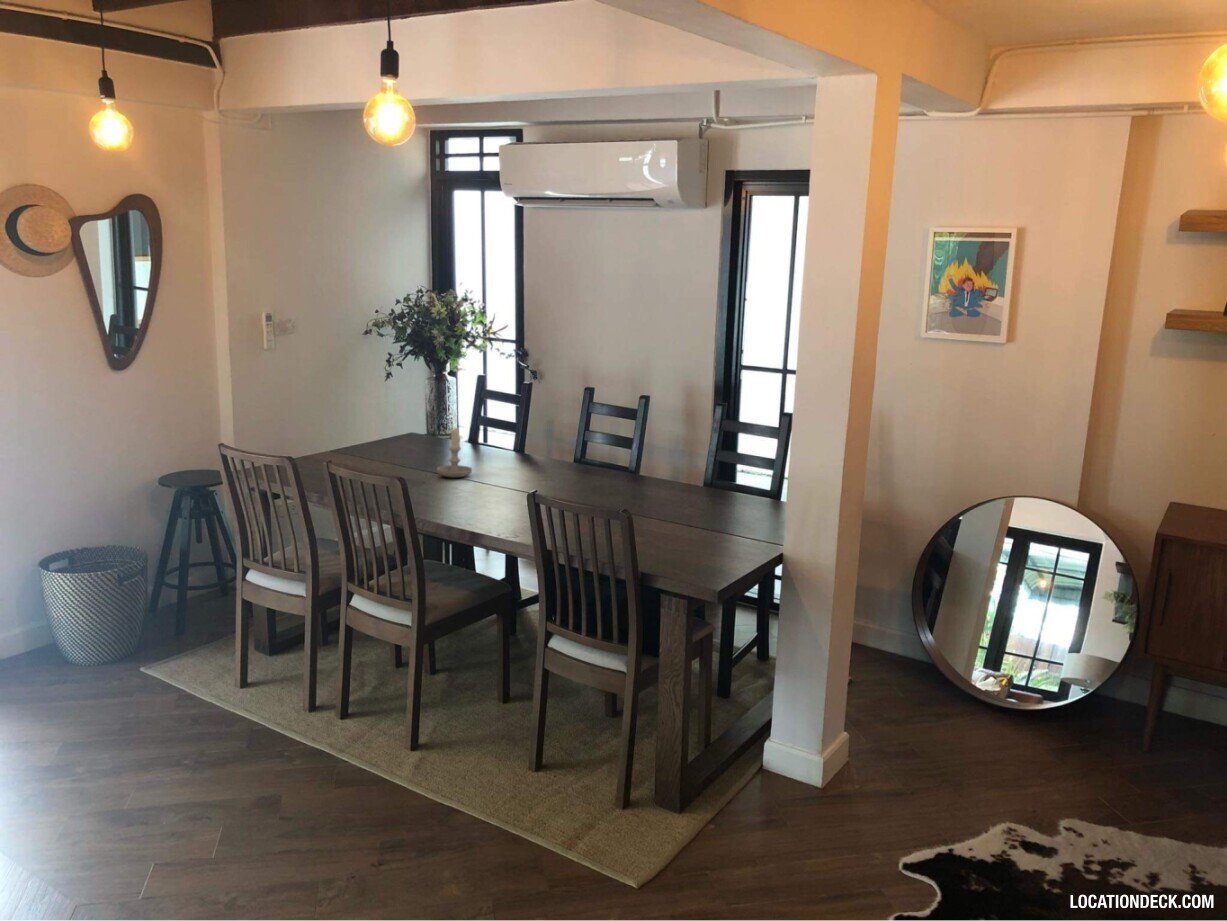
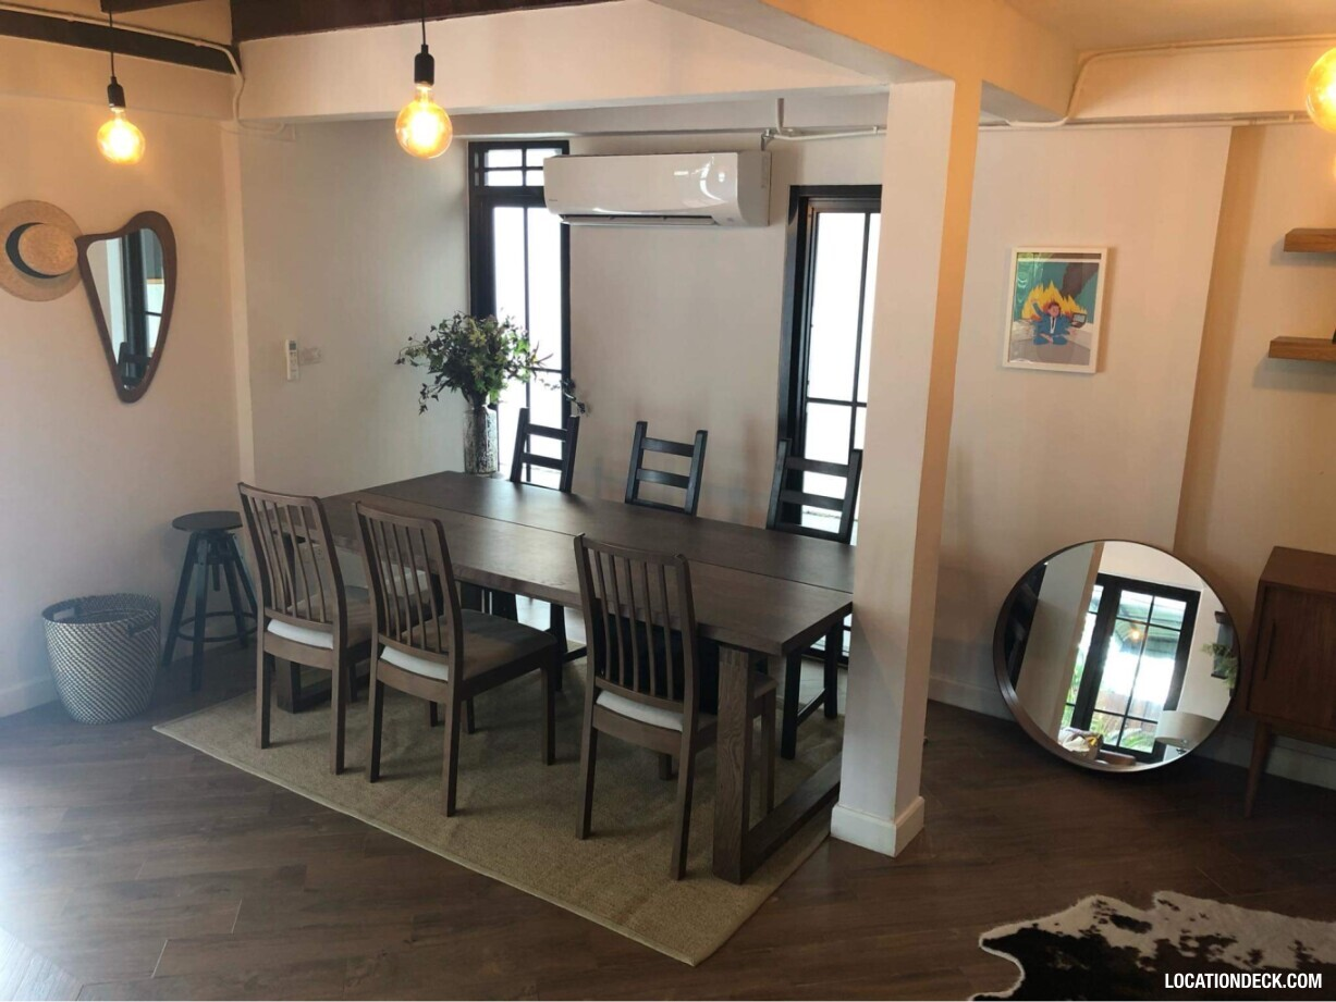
- candle [436,426,473,478]
